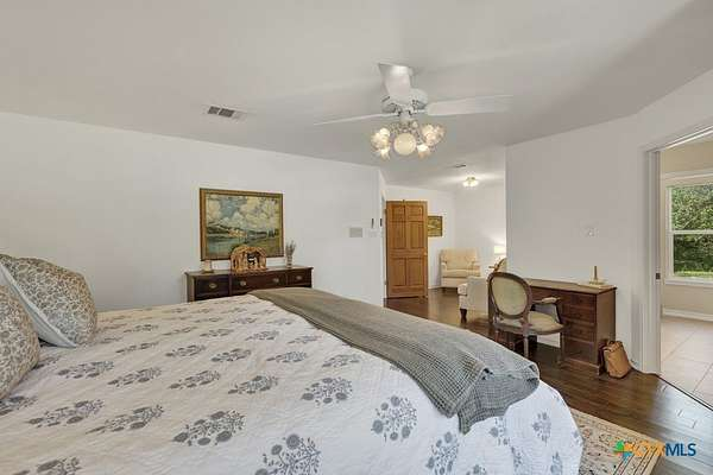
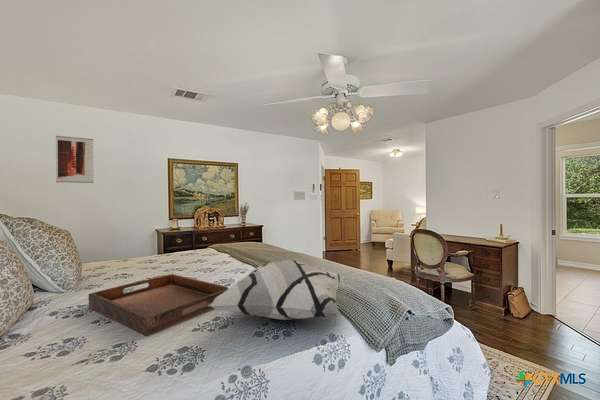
+ wall art [55,135,95,184]
+ decorative pillow [207,259,345,321]
+ serving tray [88,273,229,337]
